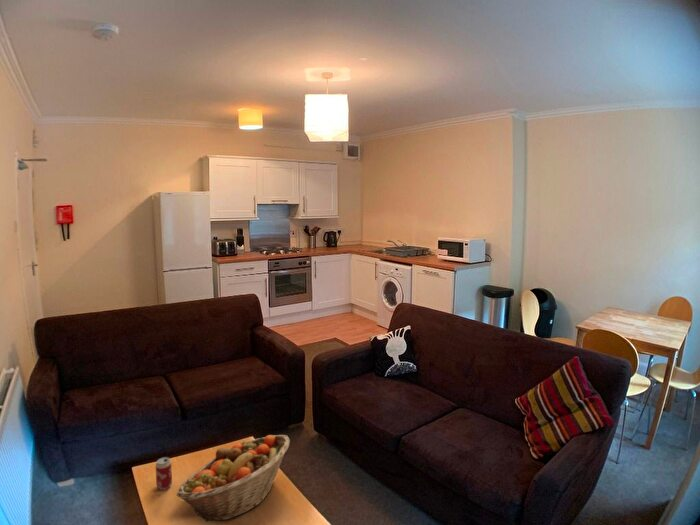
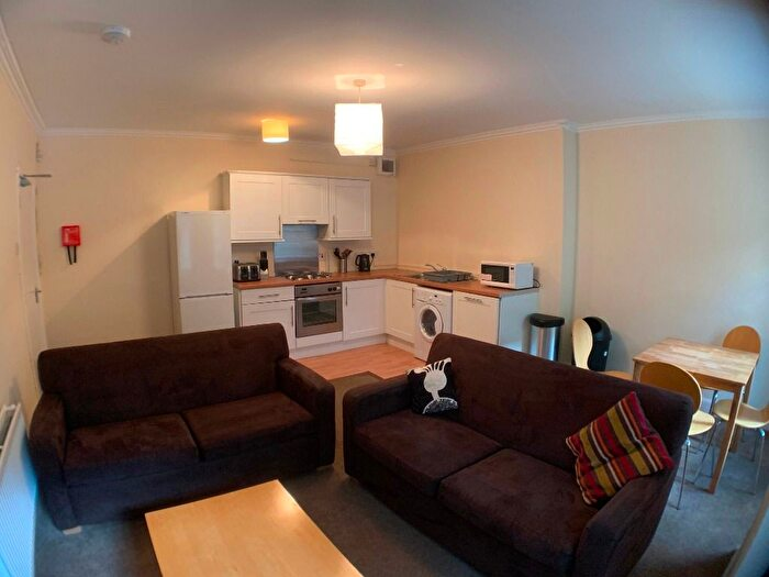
- beverage can [155,456,173,491]
- fruit basket [176,434,291,523]
